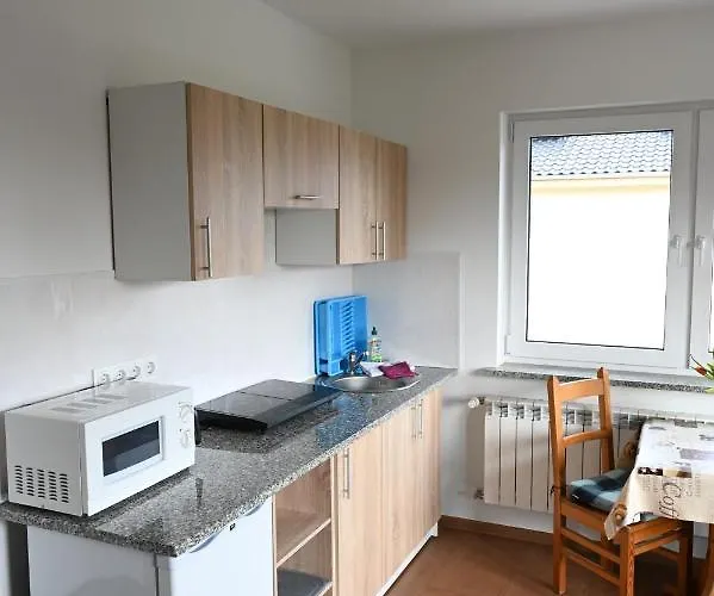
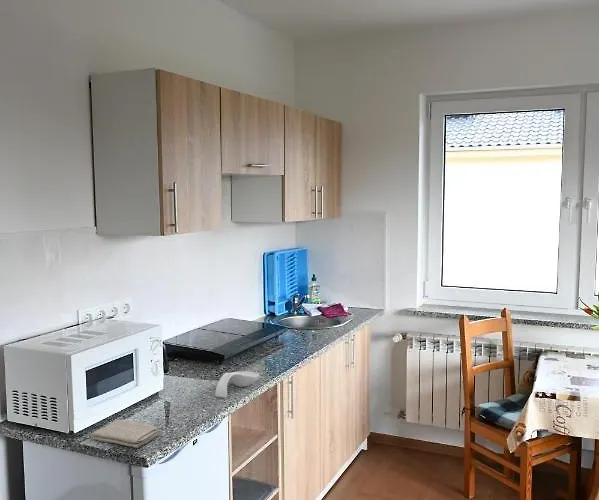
+ spoon rest [214,371,260,399]
+ washcloth [90,419,162,449]
